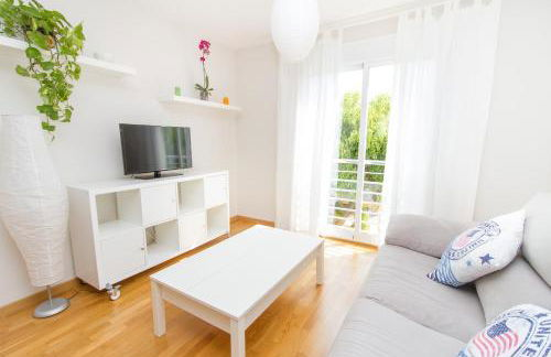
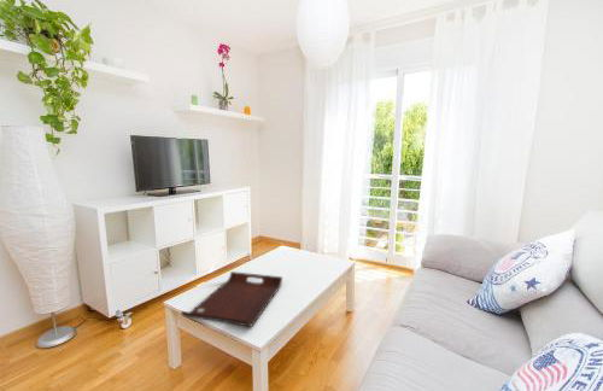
+ serving tray [180,270,283,328]
